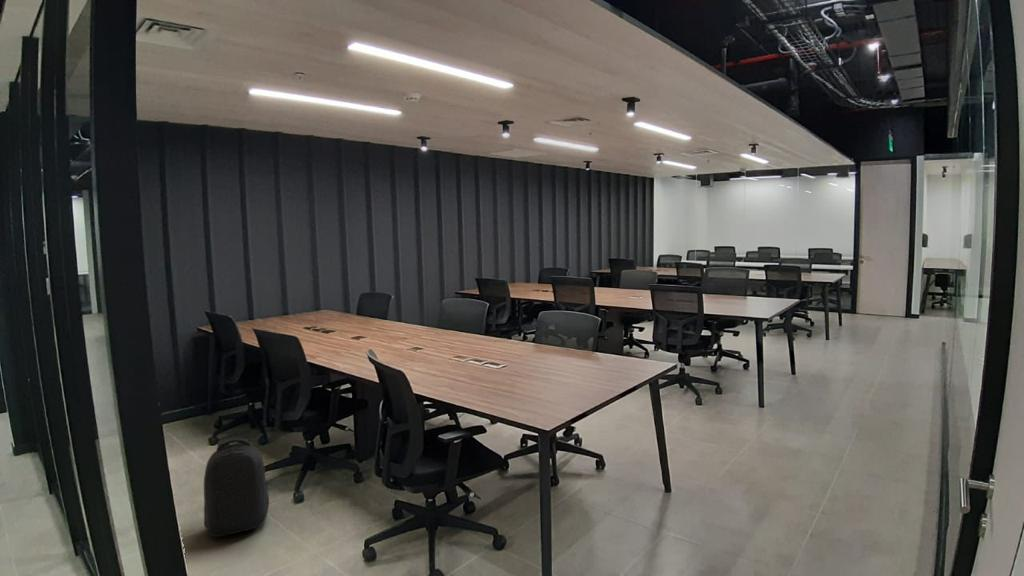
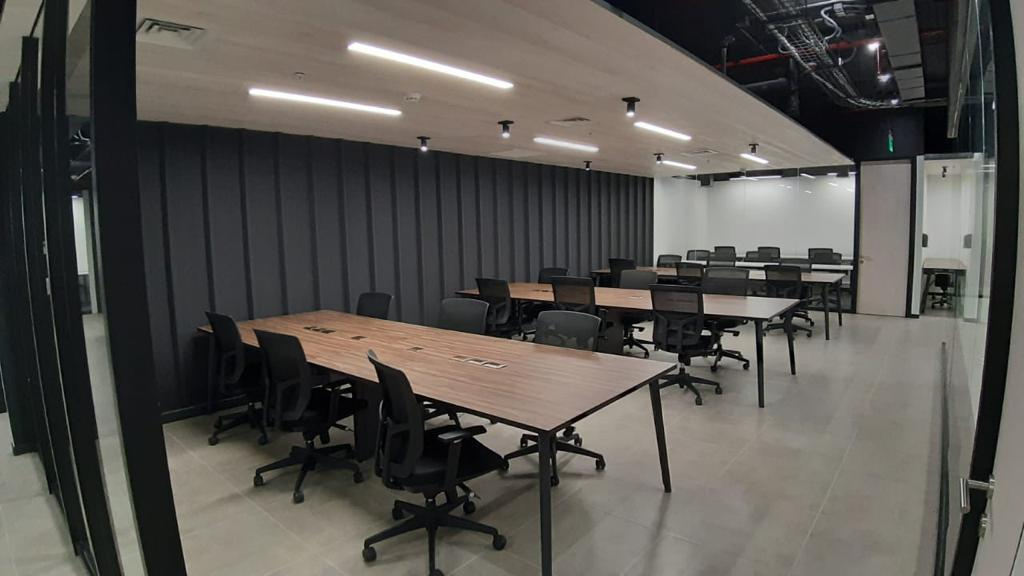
- backpack [203,437,270,538]
